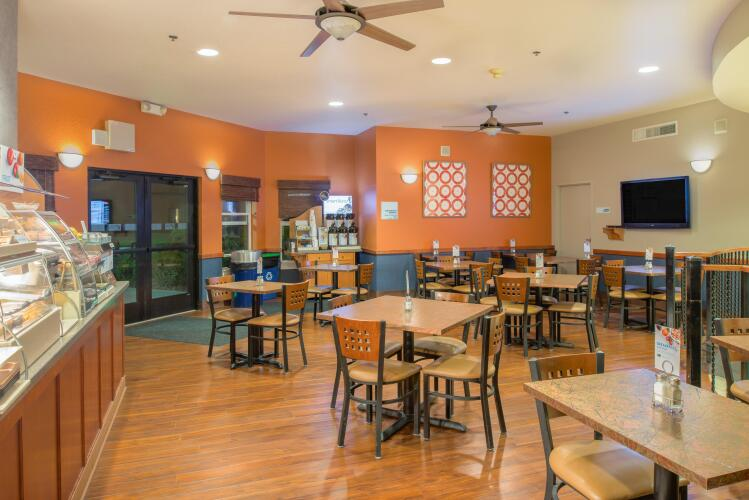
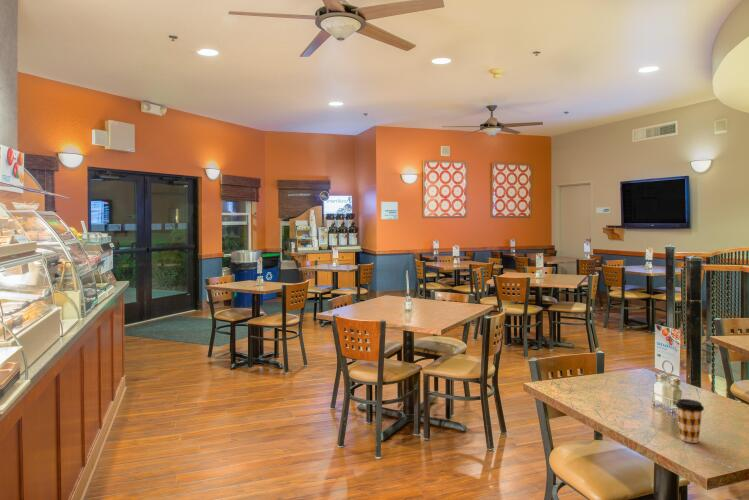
+ coffee cup [675,398,705,444]
